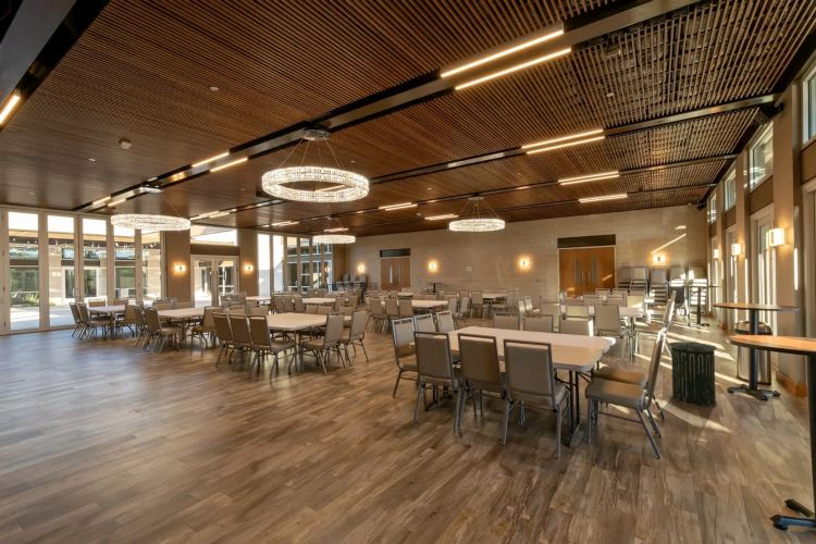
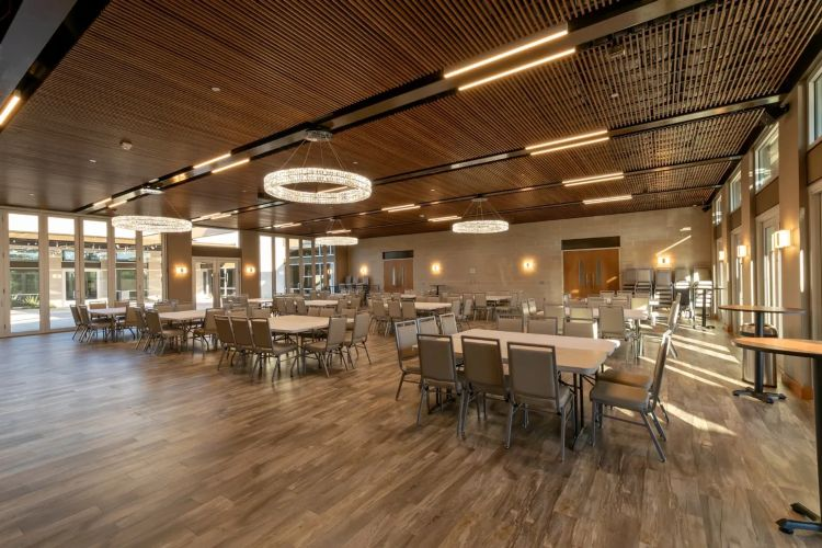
- trash can [668,341,718,407]
